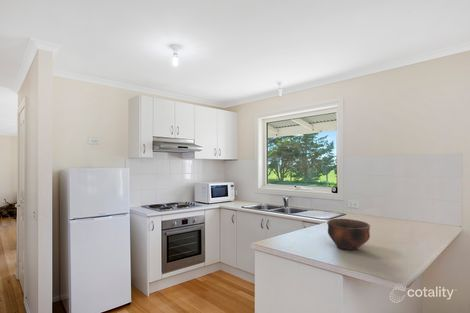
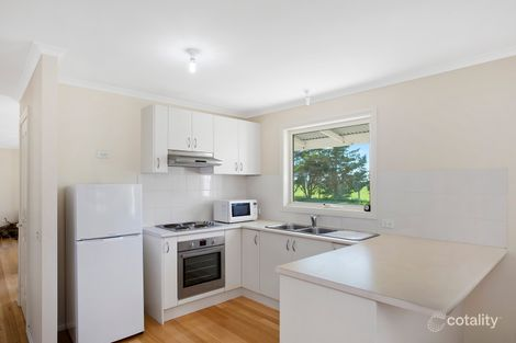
- bowl [326,218,371,251]
